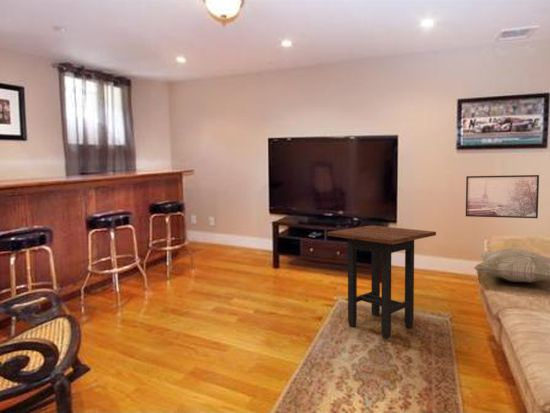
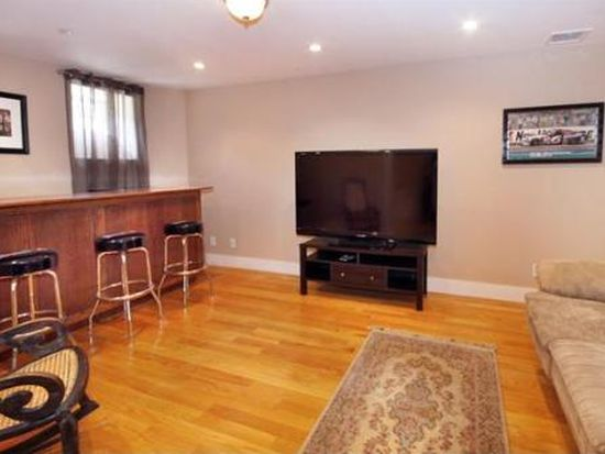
- side table [326,225,437,340]
- decorative pillow [473,247,550,283]
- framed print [465,174,540,219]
